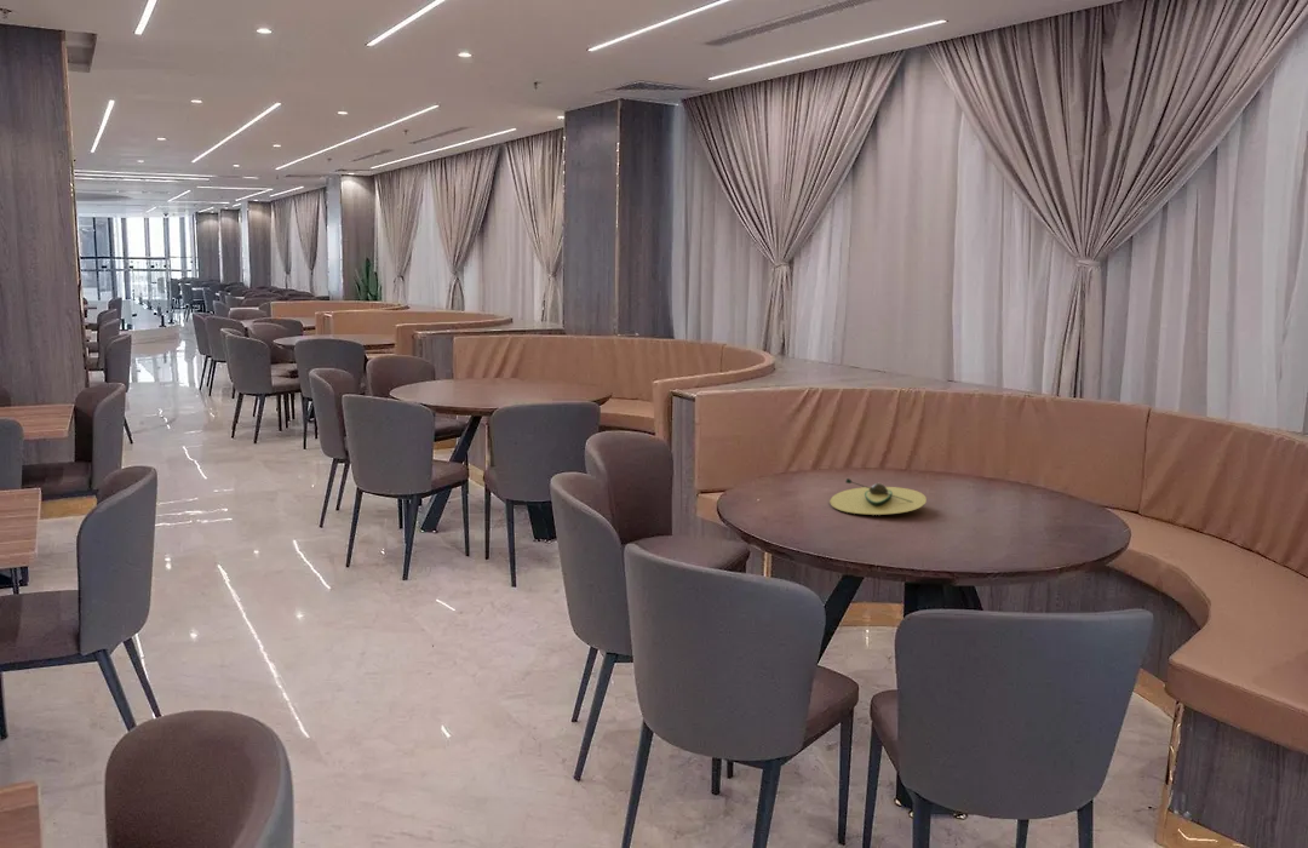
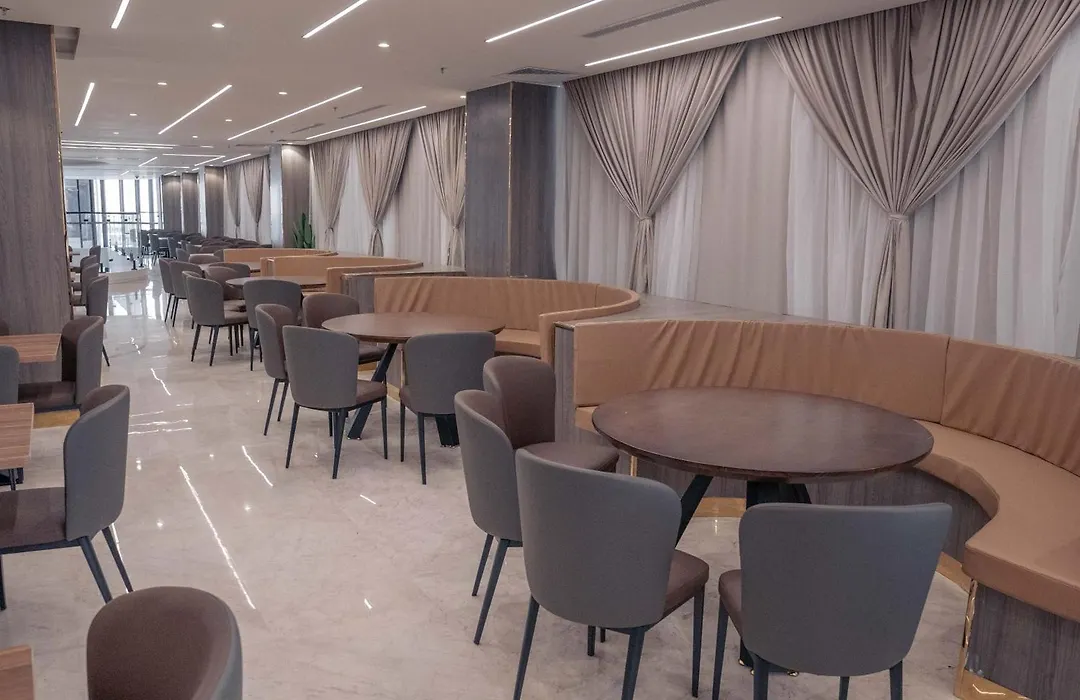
- avocado [830,477,928,516]
